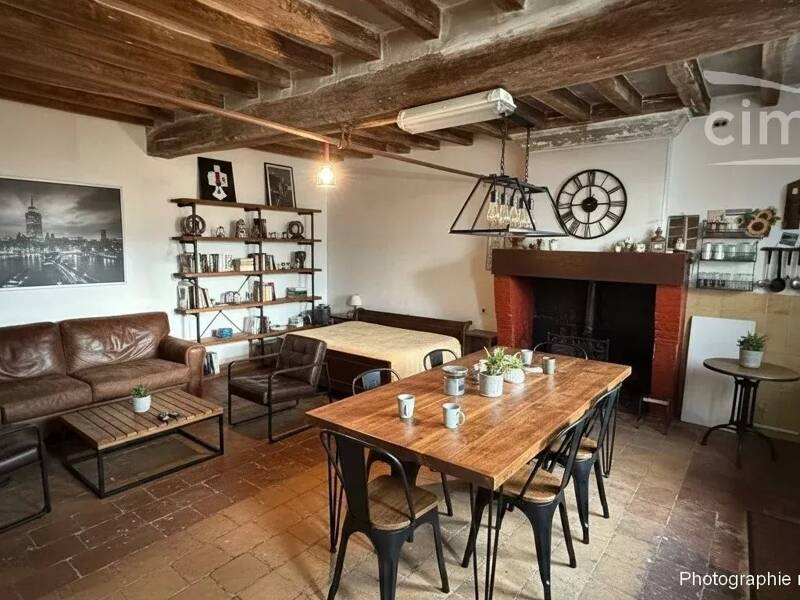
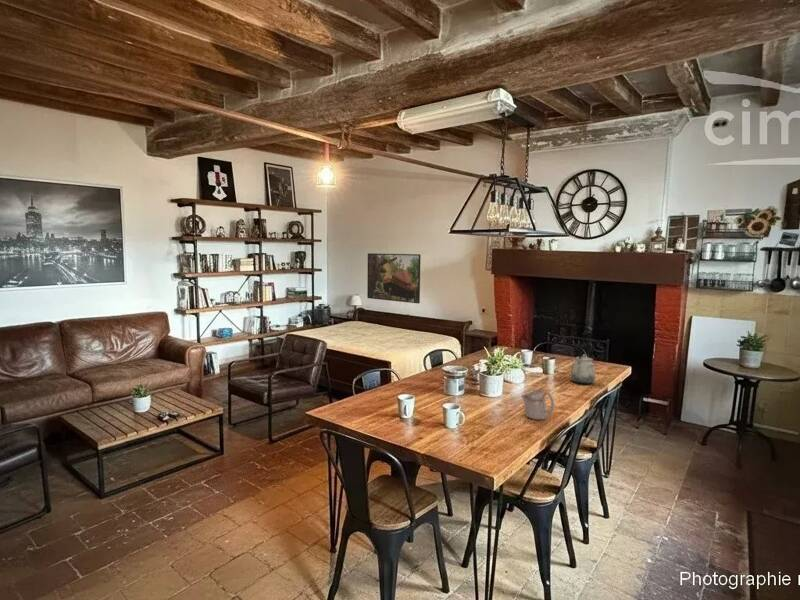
+ kettle [570,343,596,385]
+ teapot [520,387,555,421]
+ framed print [366,252,422,305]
